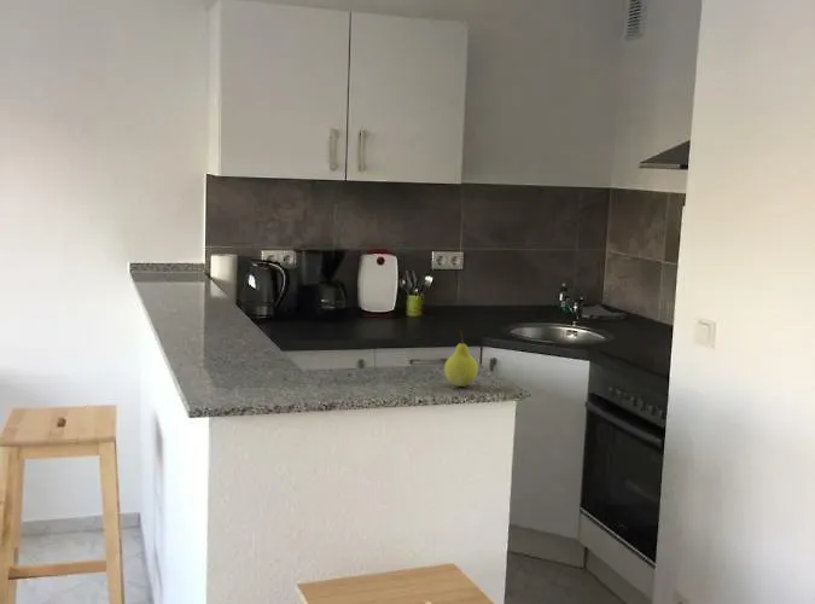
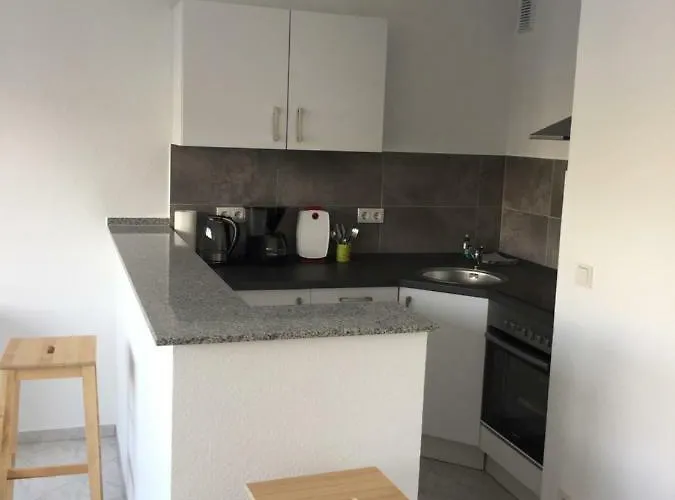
- fruit [443,329,479,388]
